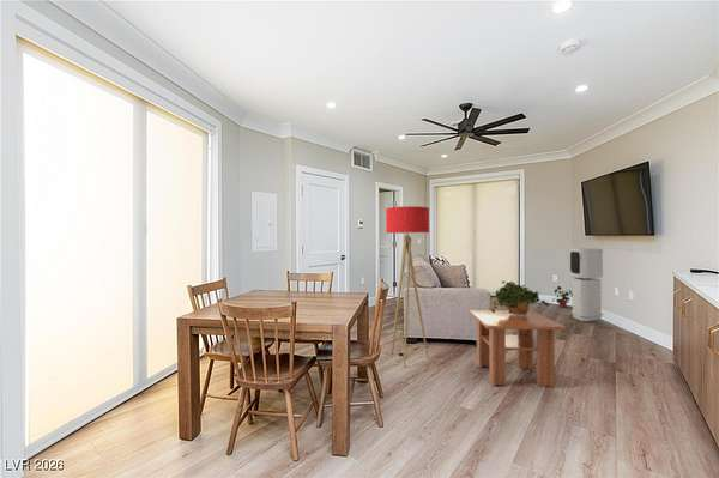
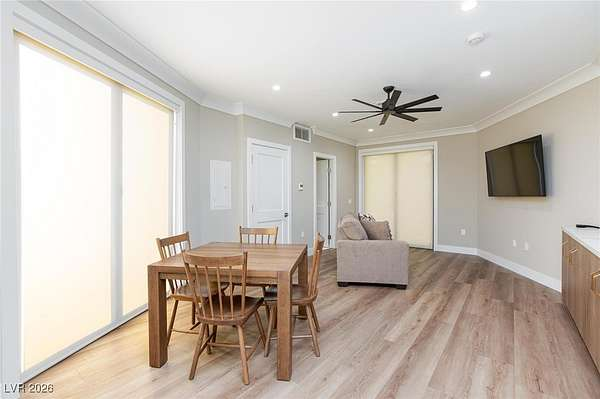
- potted plant [551,285,573,309]
- air purifier [569,247,604,322]
- potted plant [489,279,551,315]
- floor lamp [385,205,430,369]
- coffee table [467,309,567,389]
